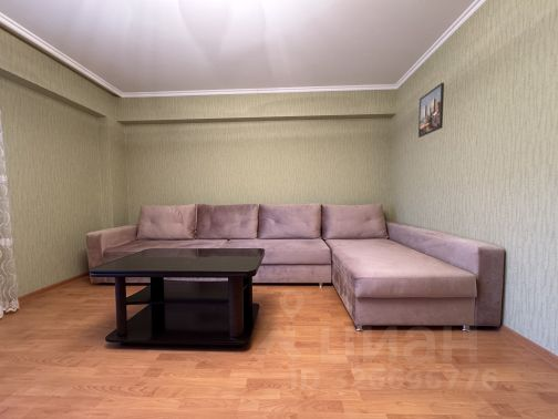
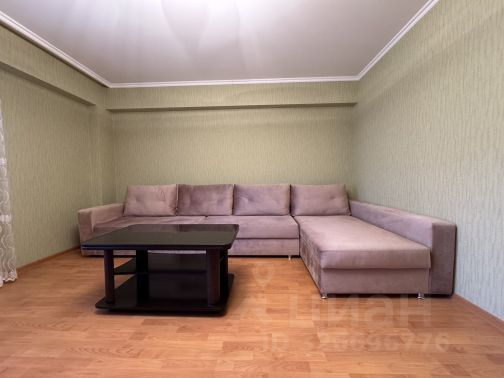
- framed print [417,82,445,139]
